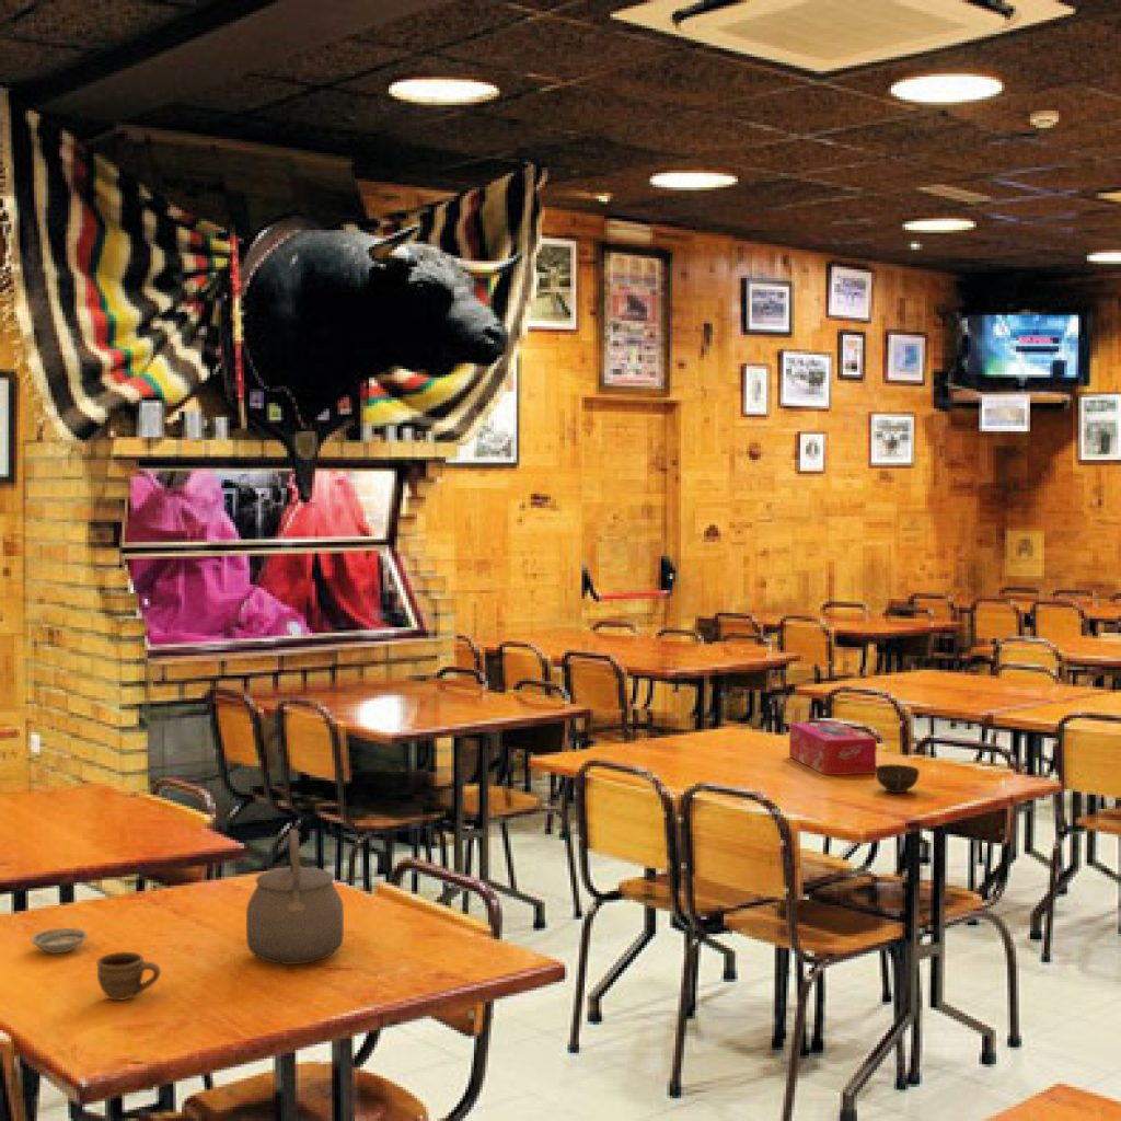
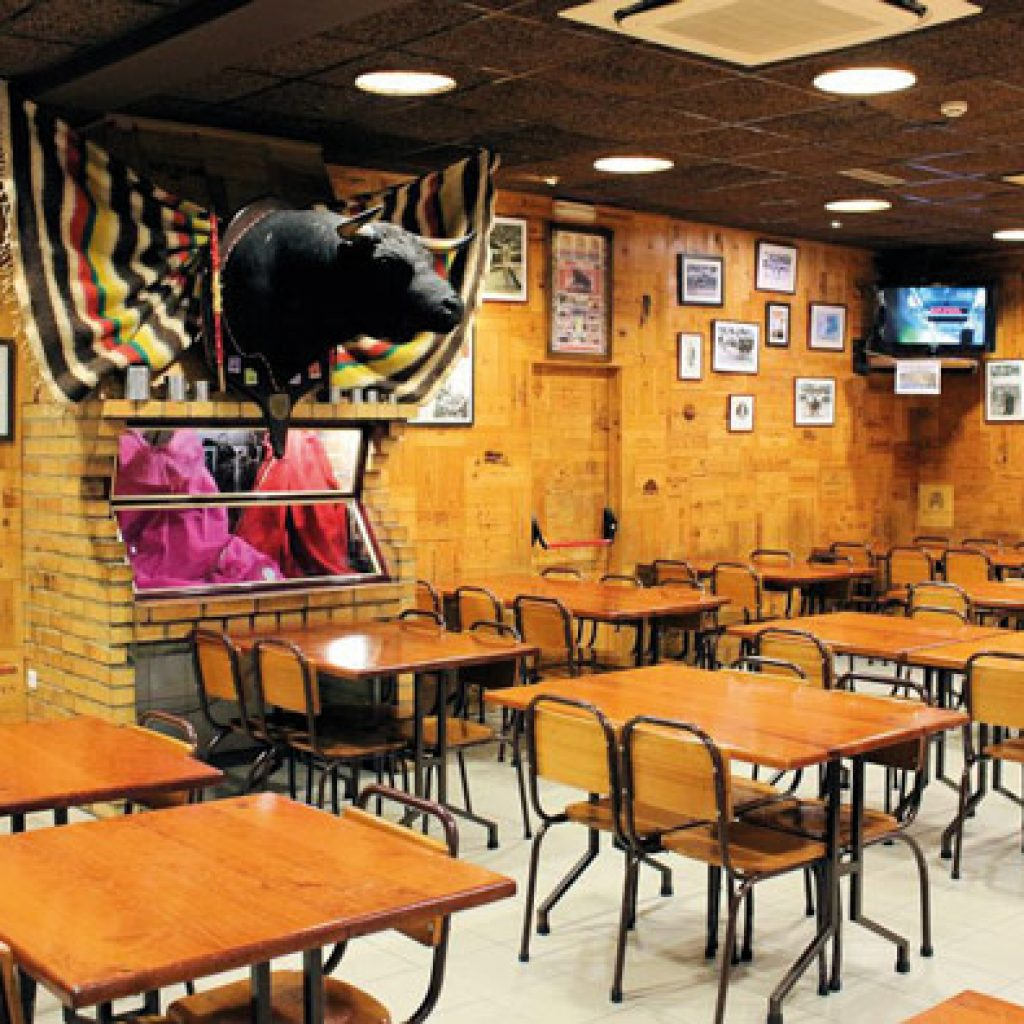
- cup [95,951,161,1002]
- saucer [30,927,89,955]
- cup [875,763,921,794]
- tea kettle [245,829,345,966]
- tissue box [788,720,878,776]
